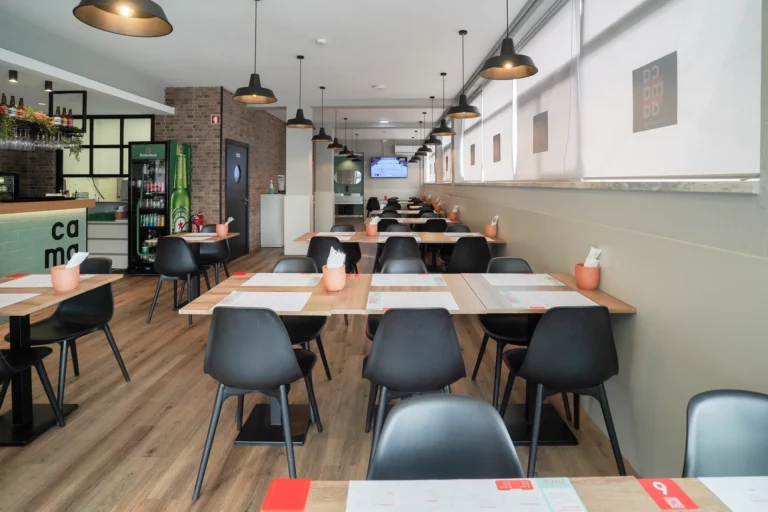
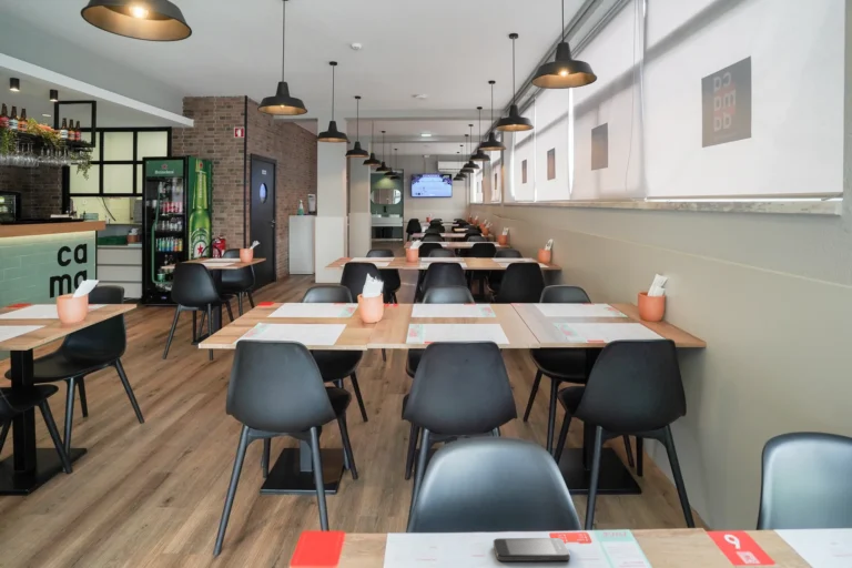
+ smartphone [493,537,571,562]
